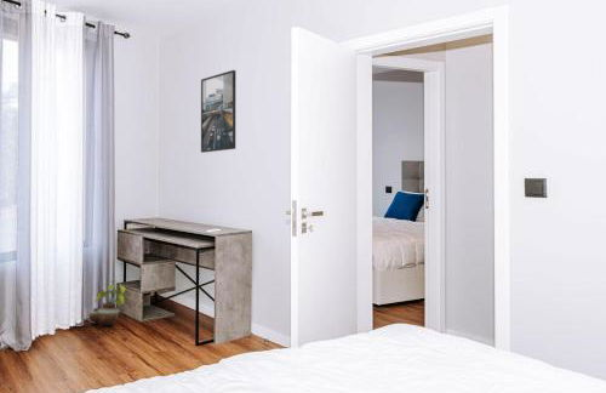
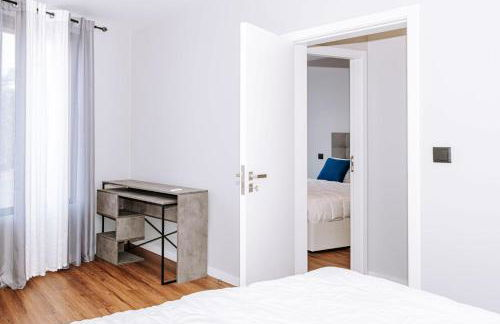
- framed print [200,69,236,154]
- potted plant [87,279,132,328]
